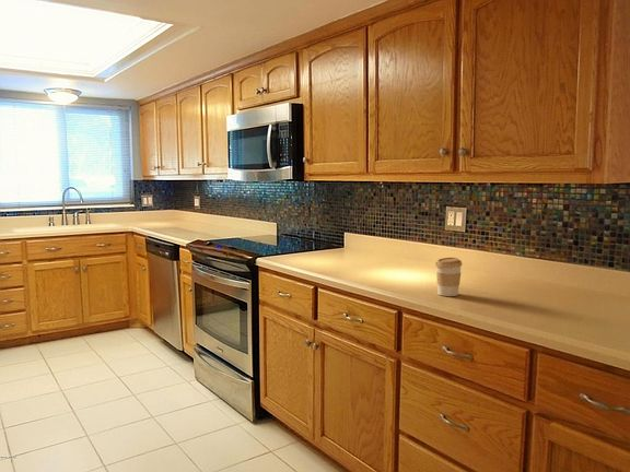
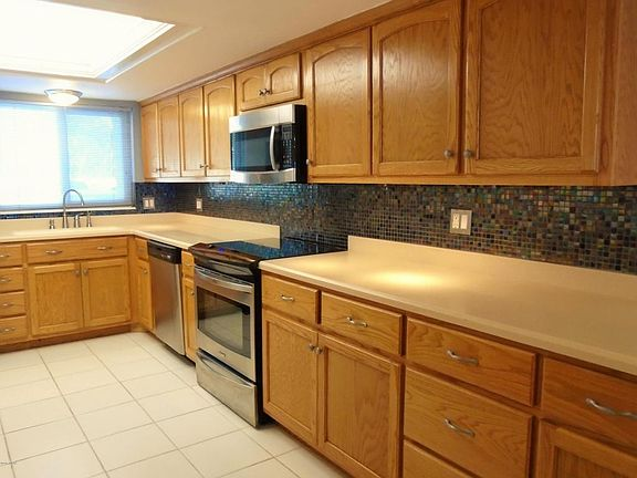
- coffee cup [434,257,463,297]
